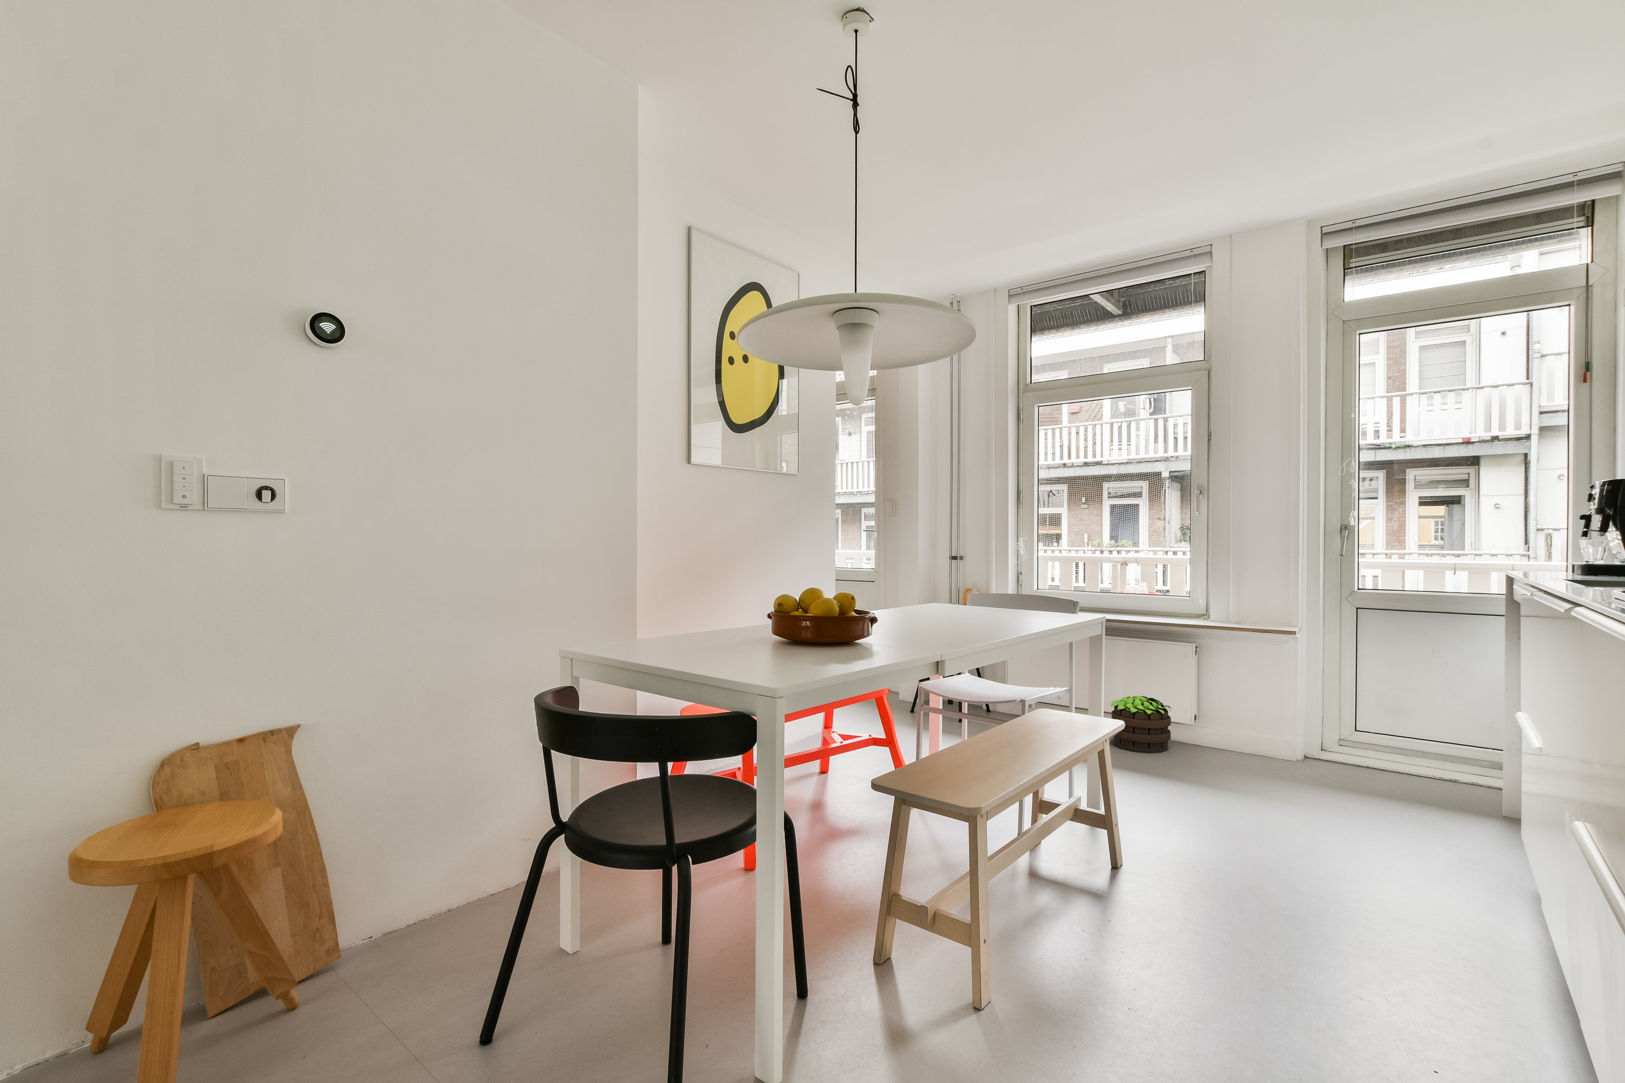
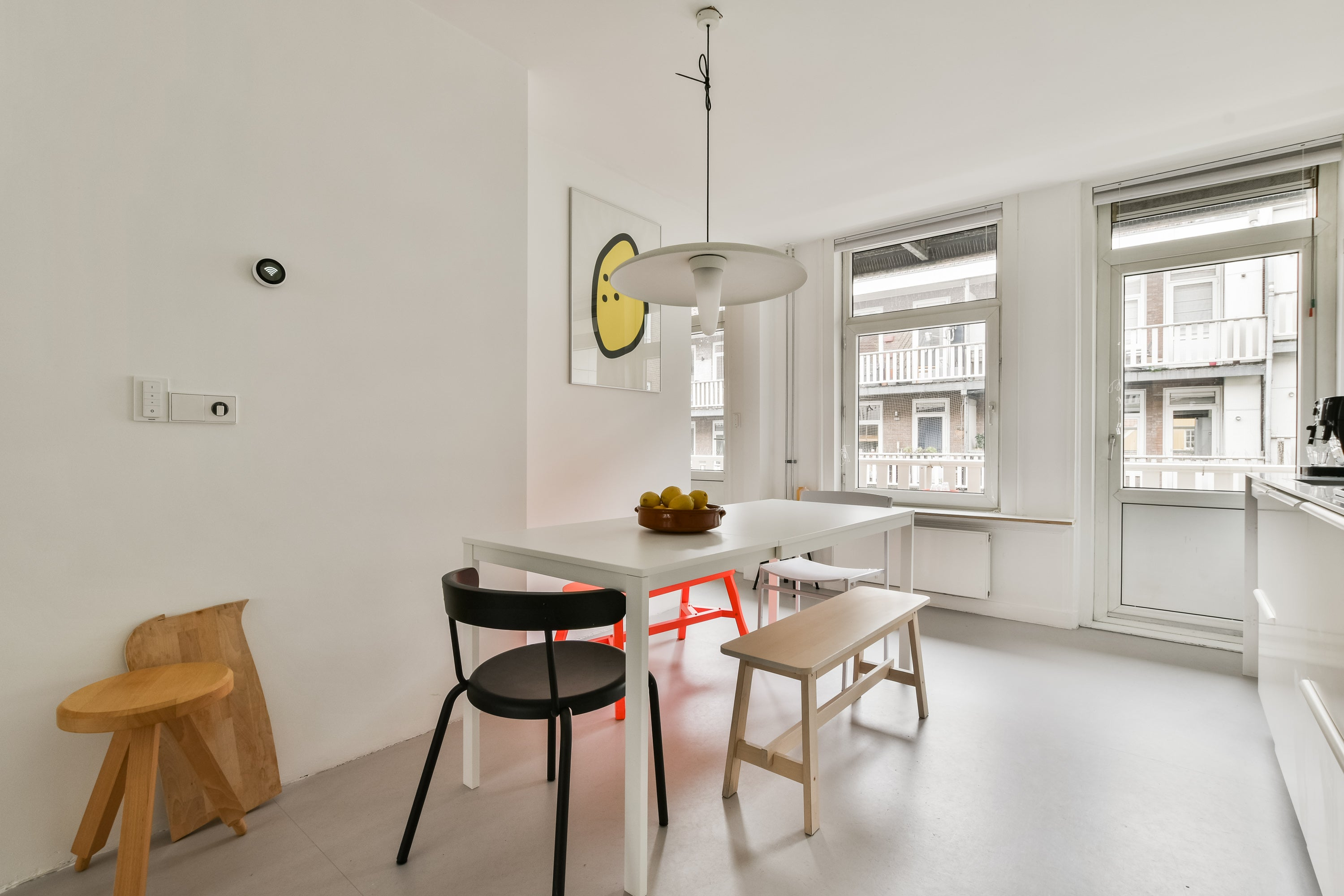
- potted plant [1110,695,1172,754]
